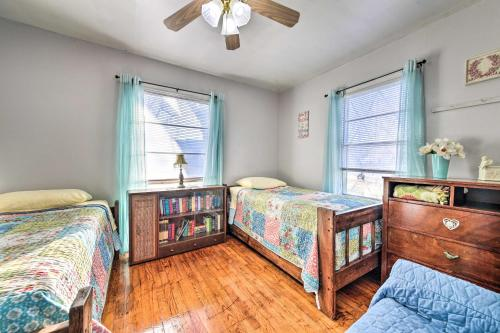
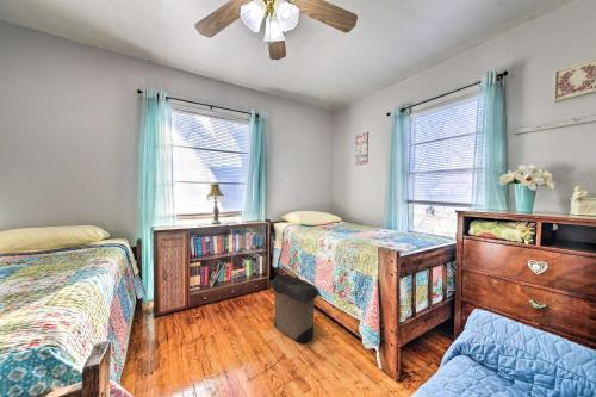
+ laundry hamper [268,265,323,345]
